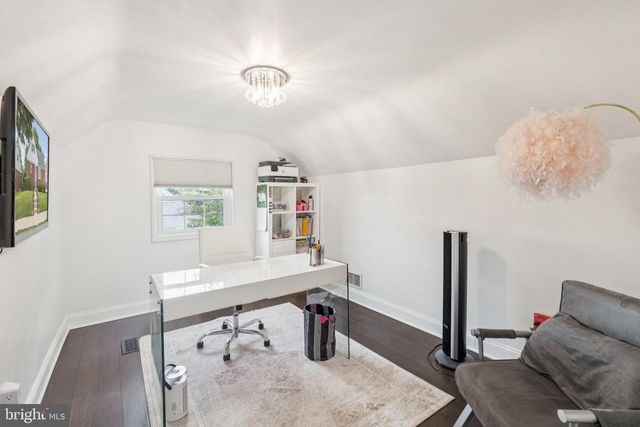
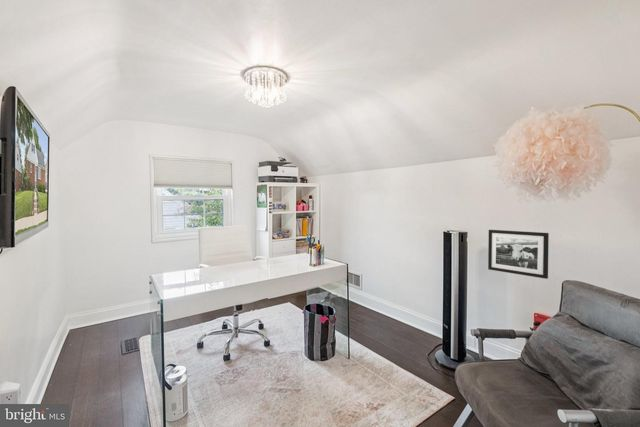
+ picture frame [487,229,550,280]
